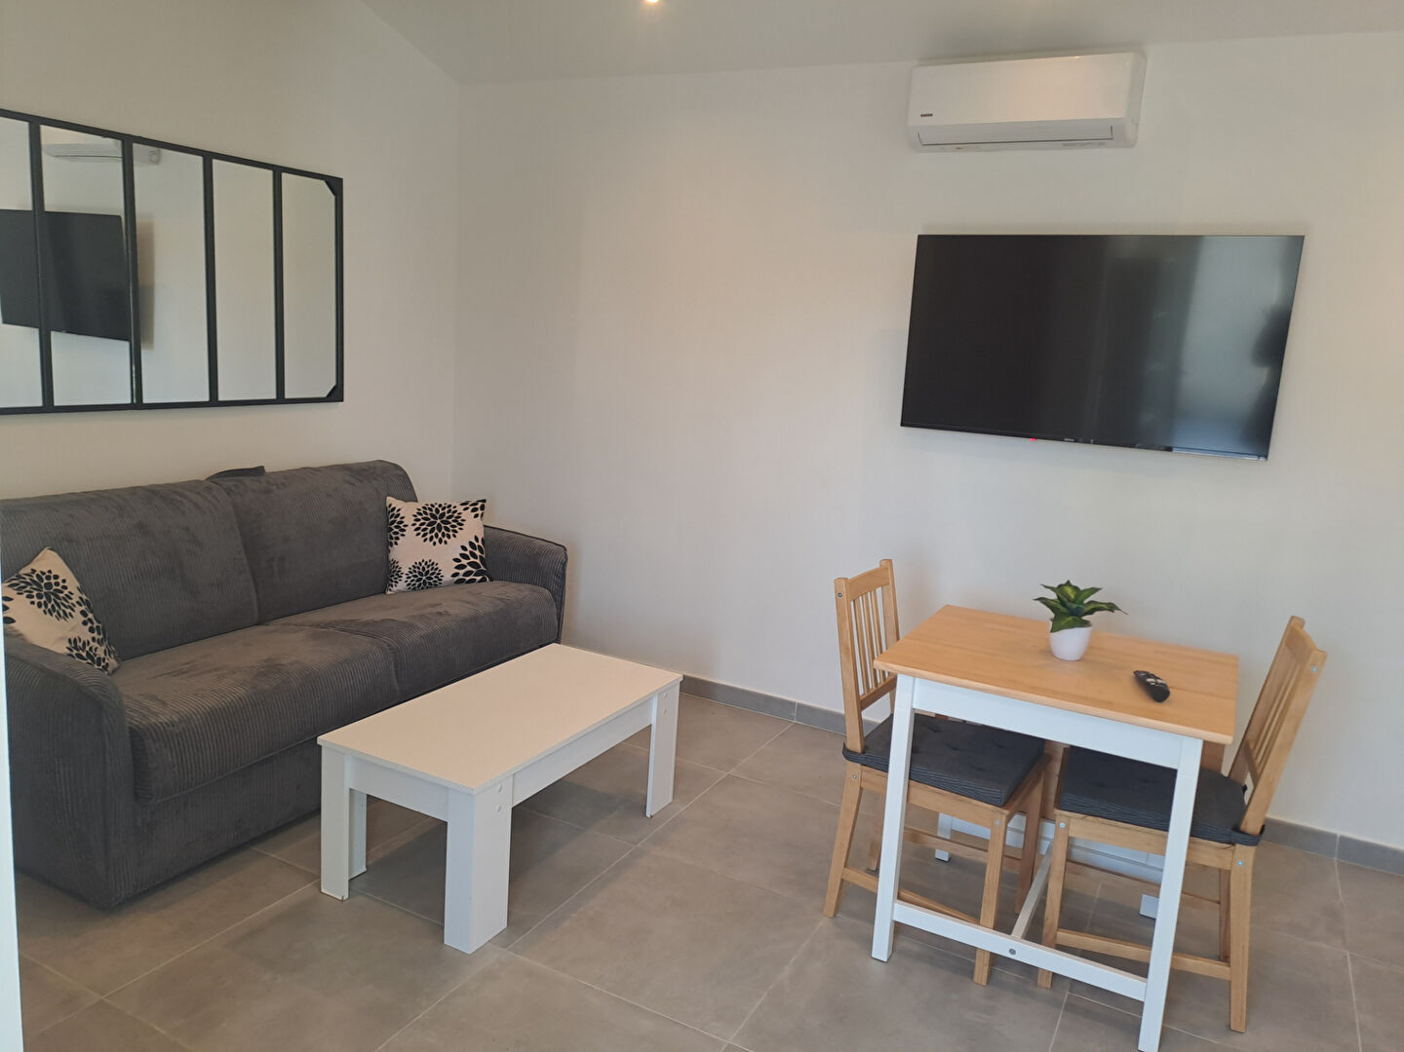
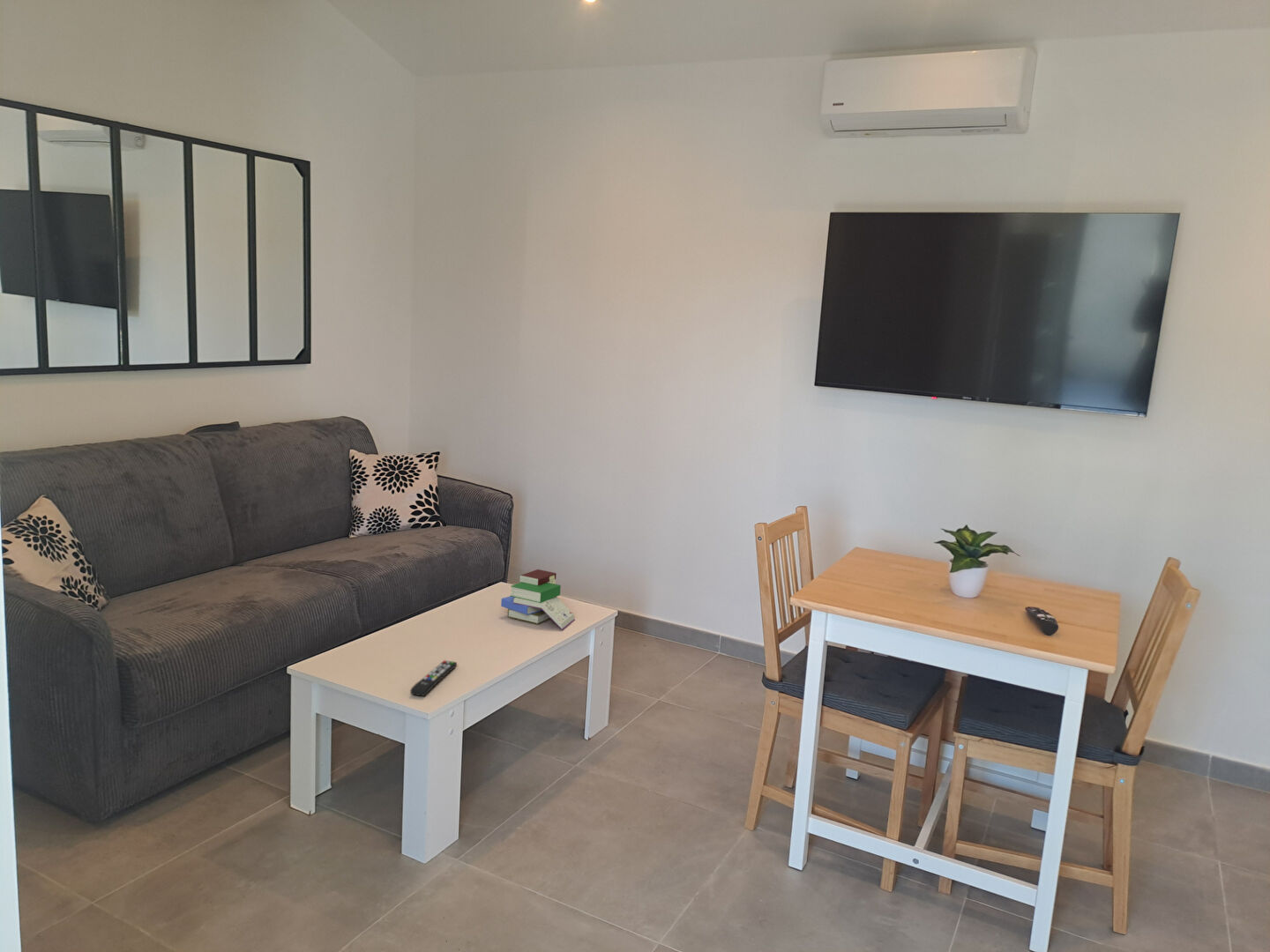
+ book [500,569,576,631]
+ remote control [409,659,458,697]
